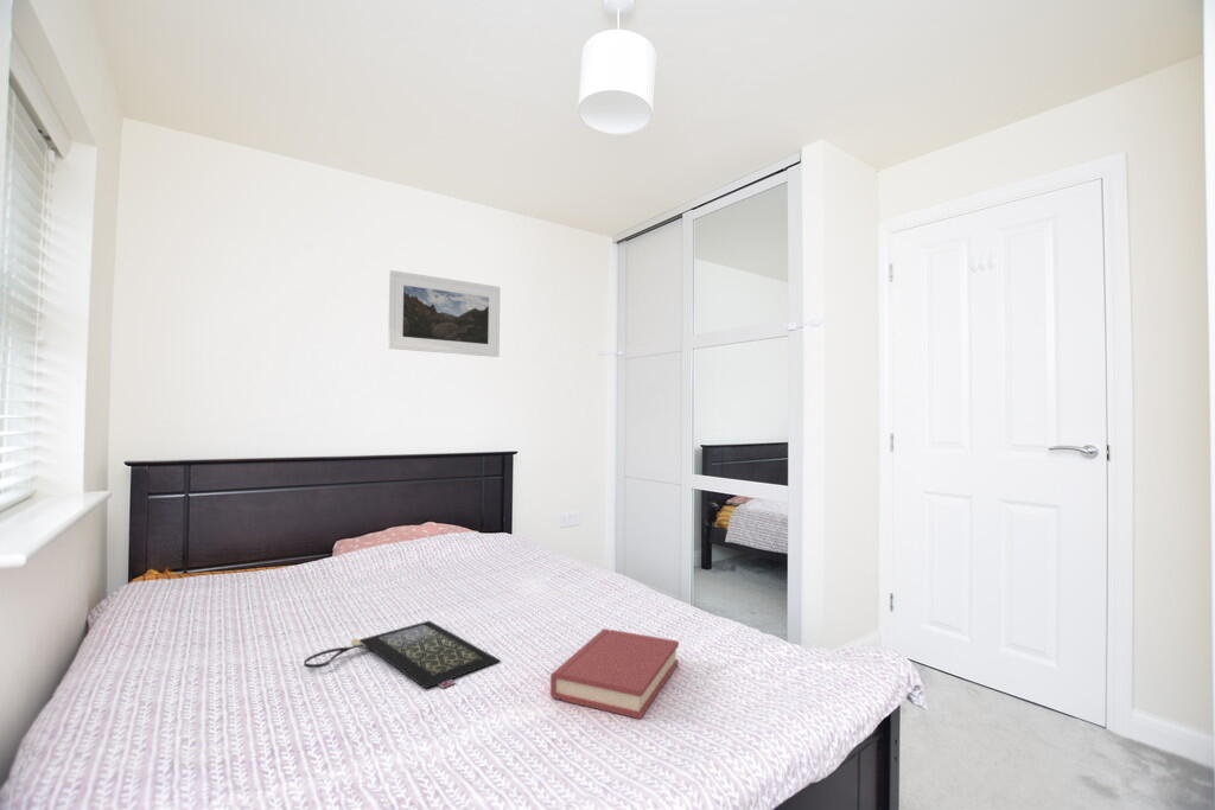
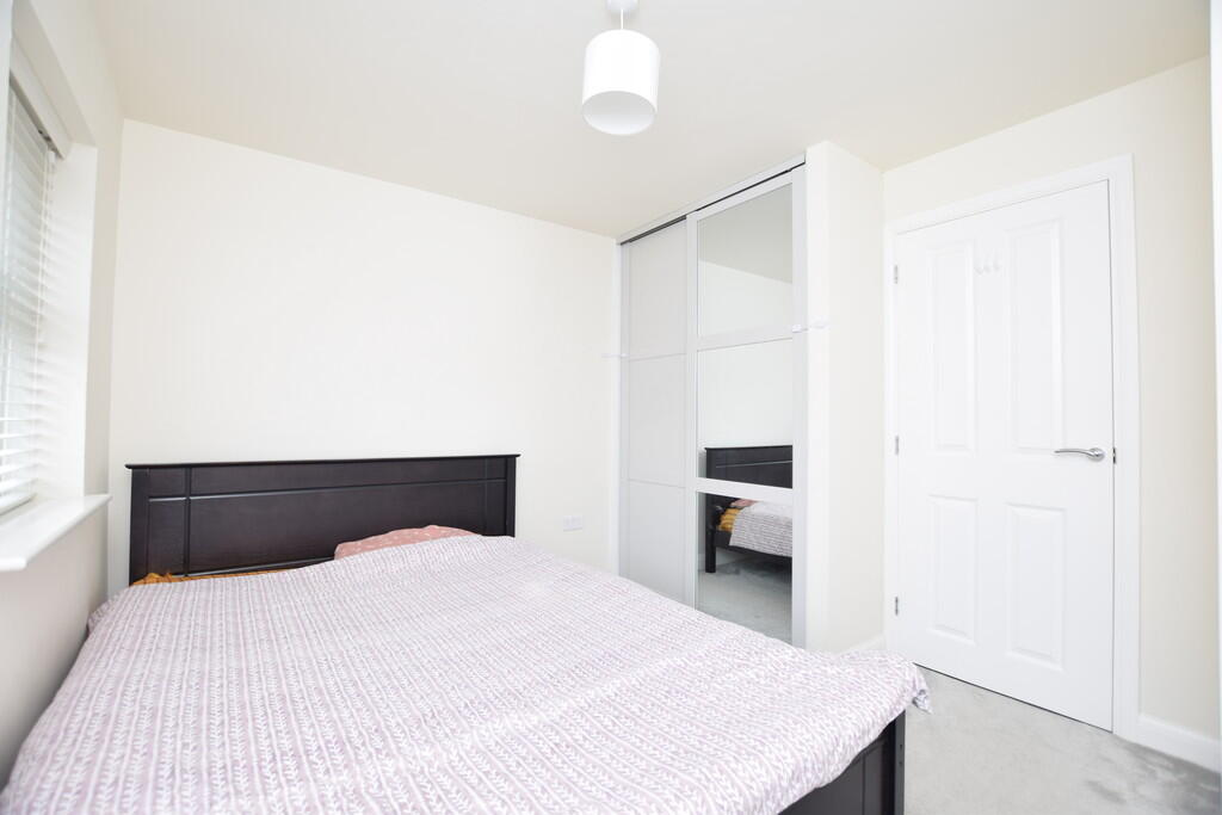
- hardback book [549,627,680,720]
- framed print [387,269,502,358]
- clutch bag [303,619,502,689]
